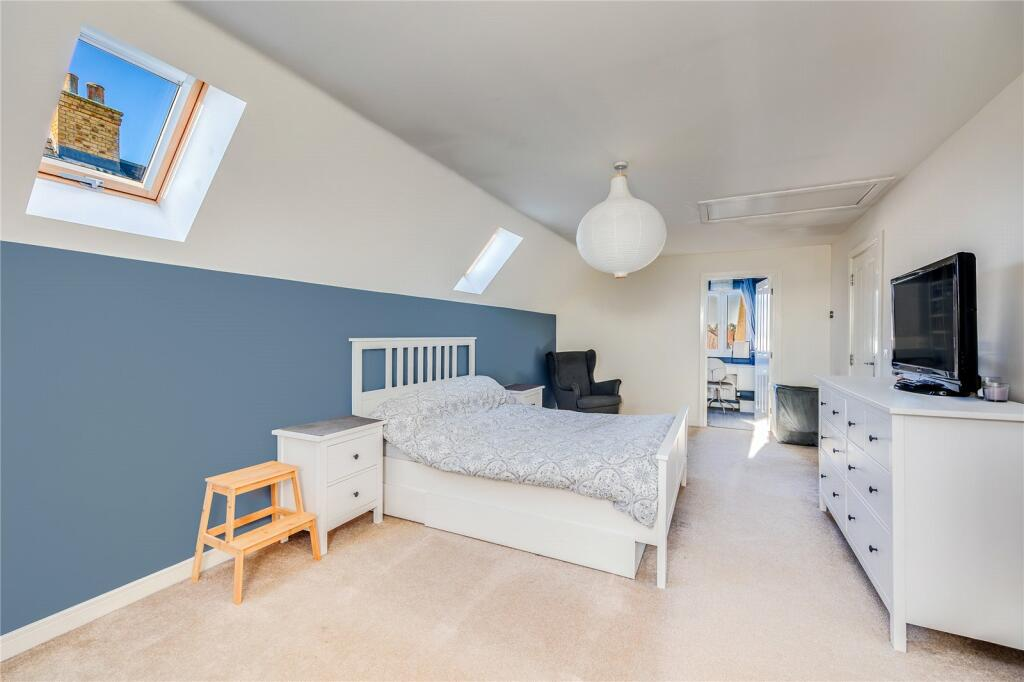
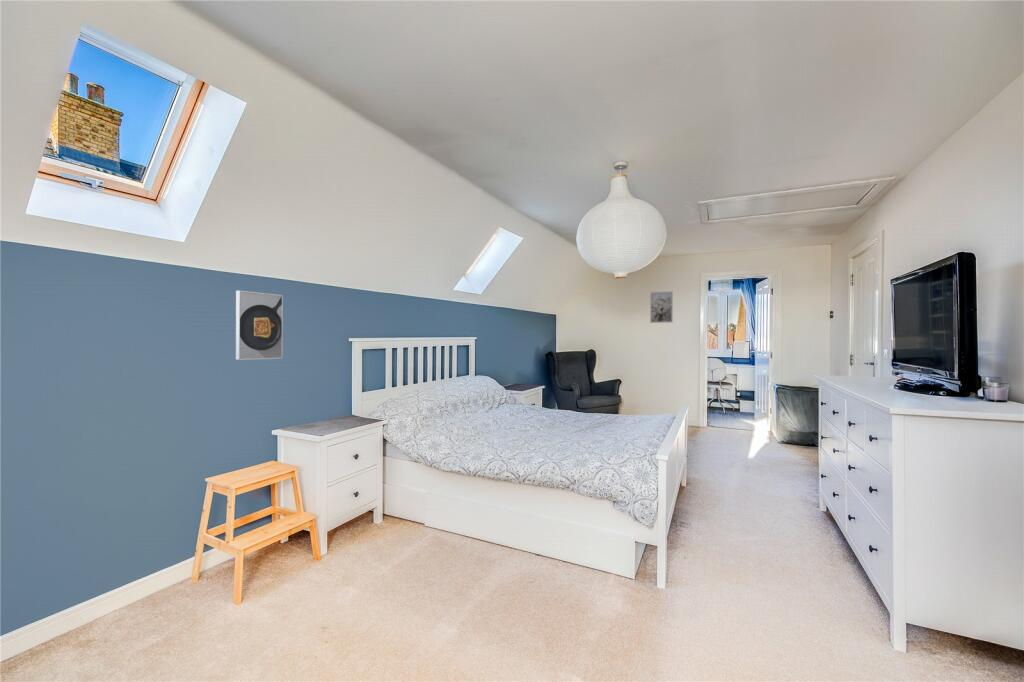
+ wall art [649,290,674,324]
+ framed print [235,290,284,361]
